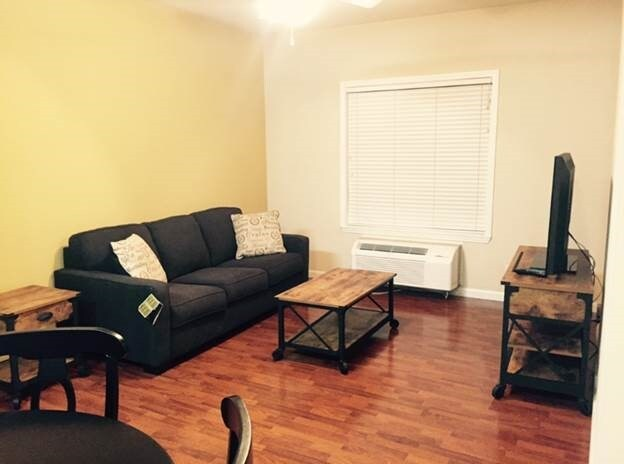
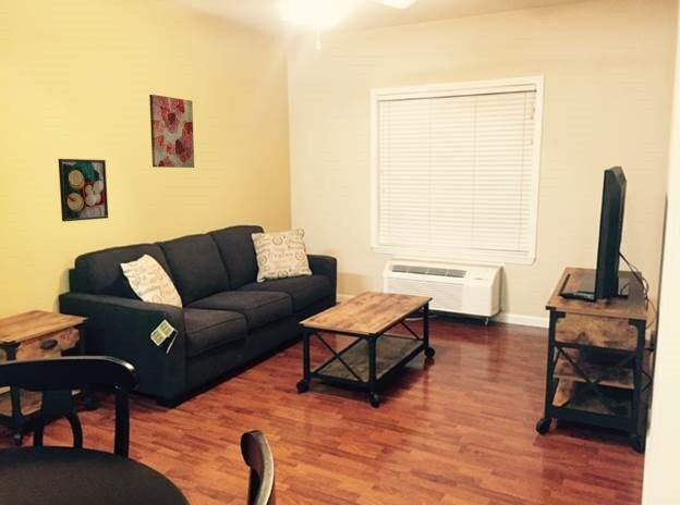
+ wall art [148,94,195,169]
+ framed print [57,158,109,223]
